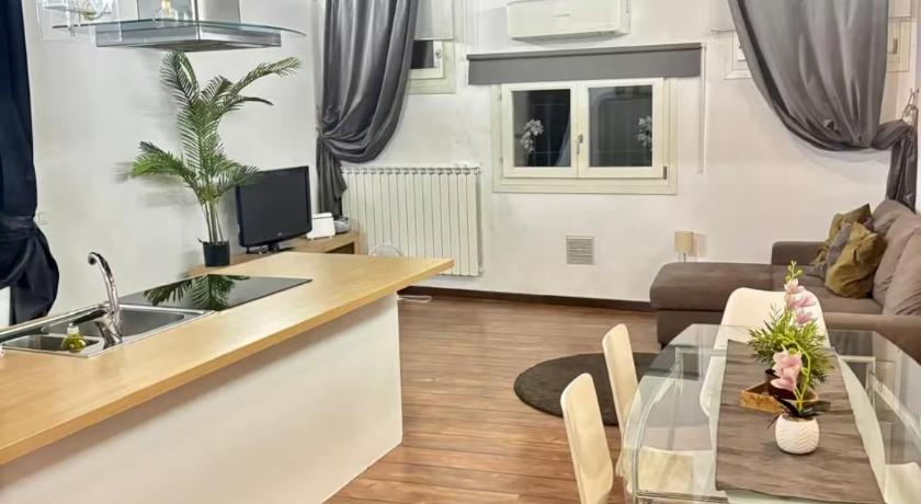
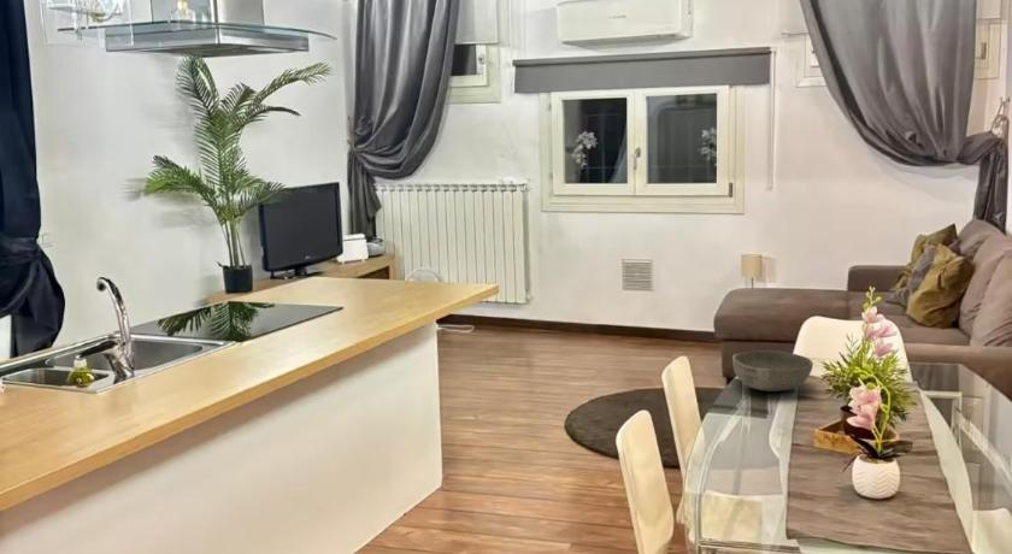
+ bowl [731,349,814,393]
